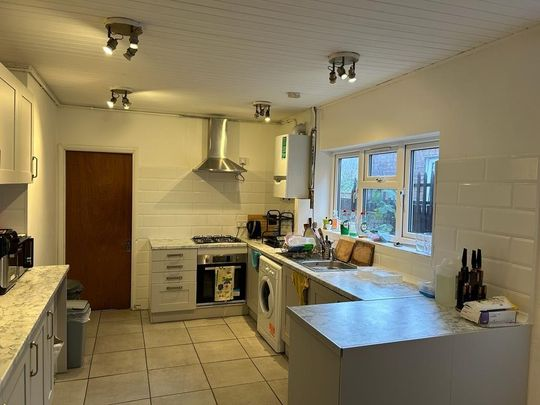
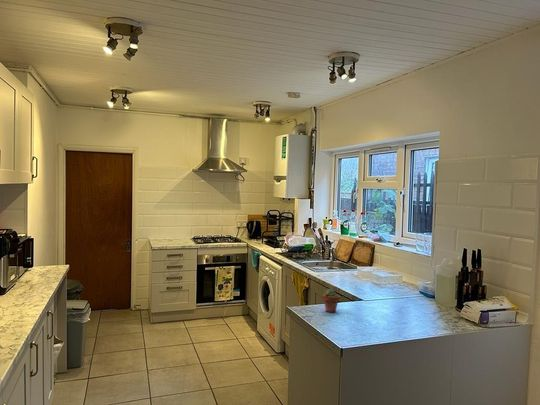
+ potted succulent [322,288,340,313]
